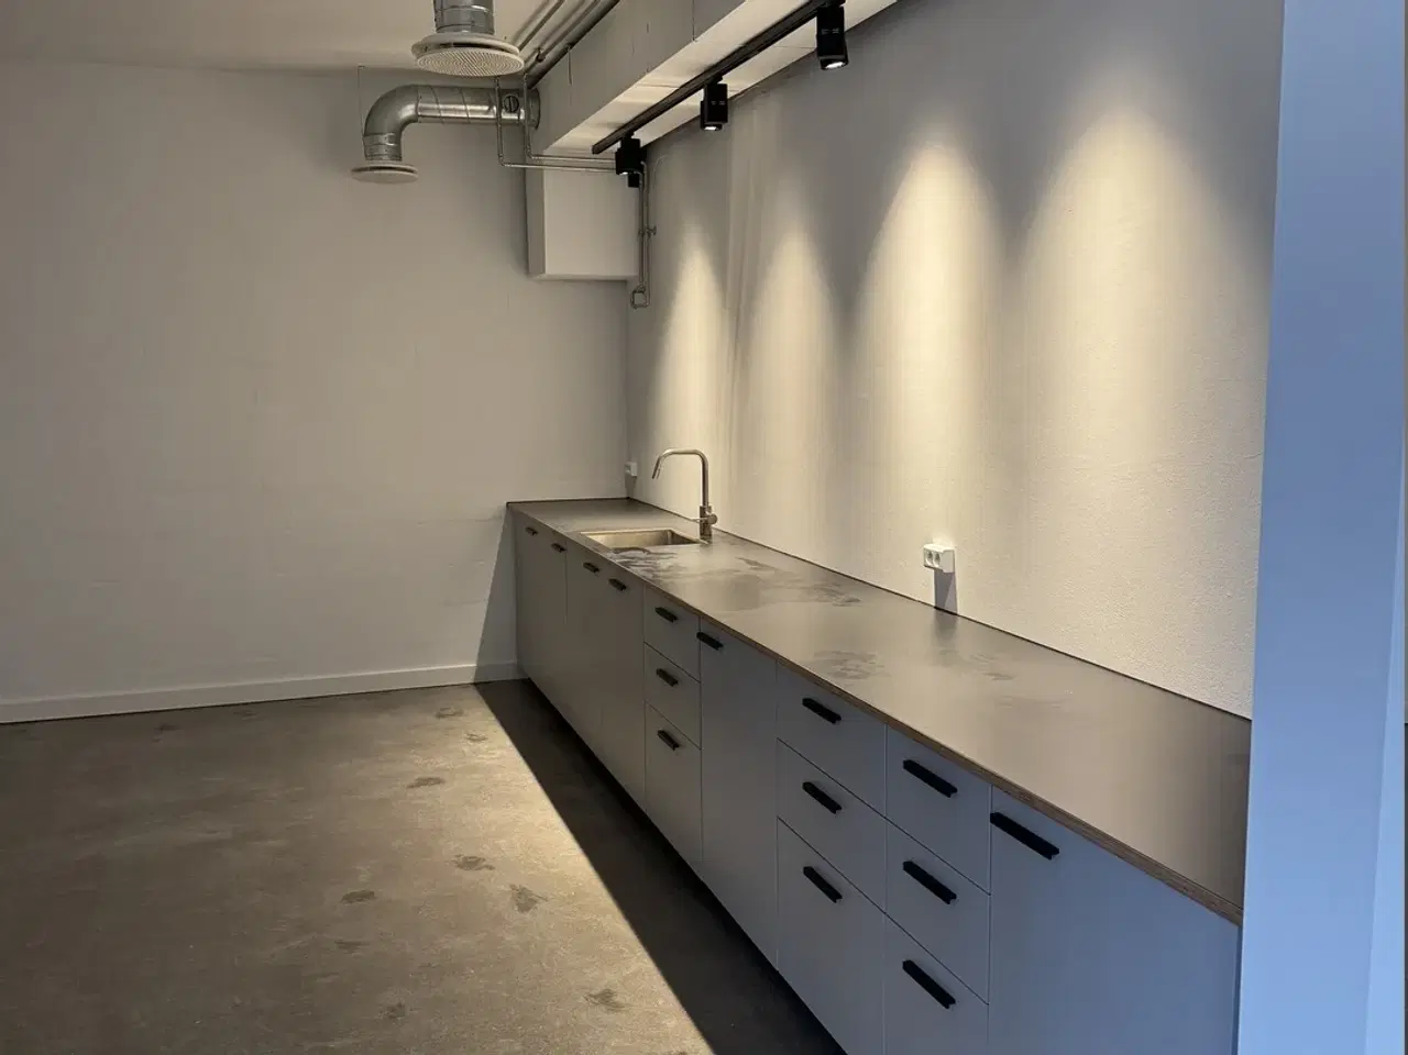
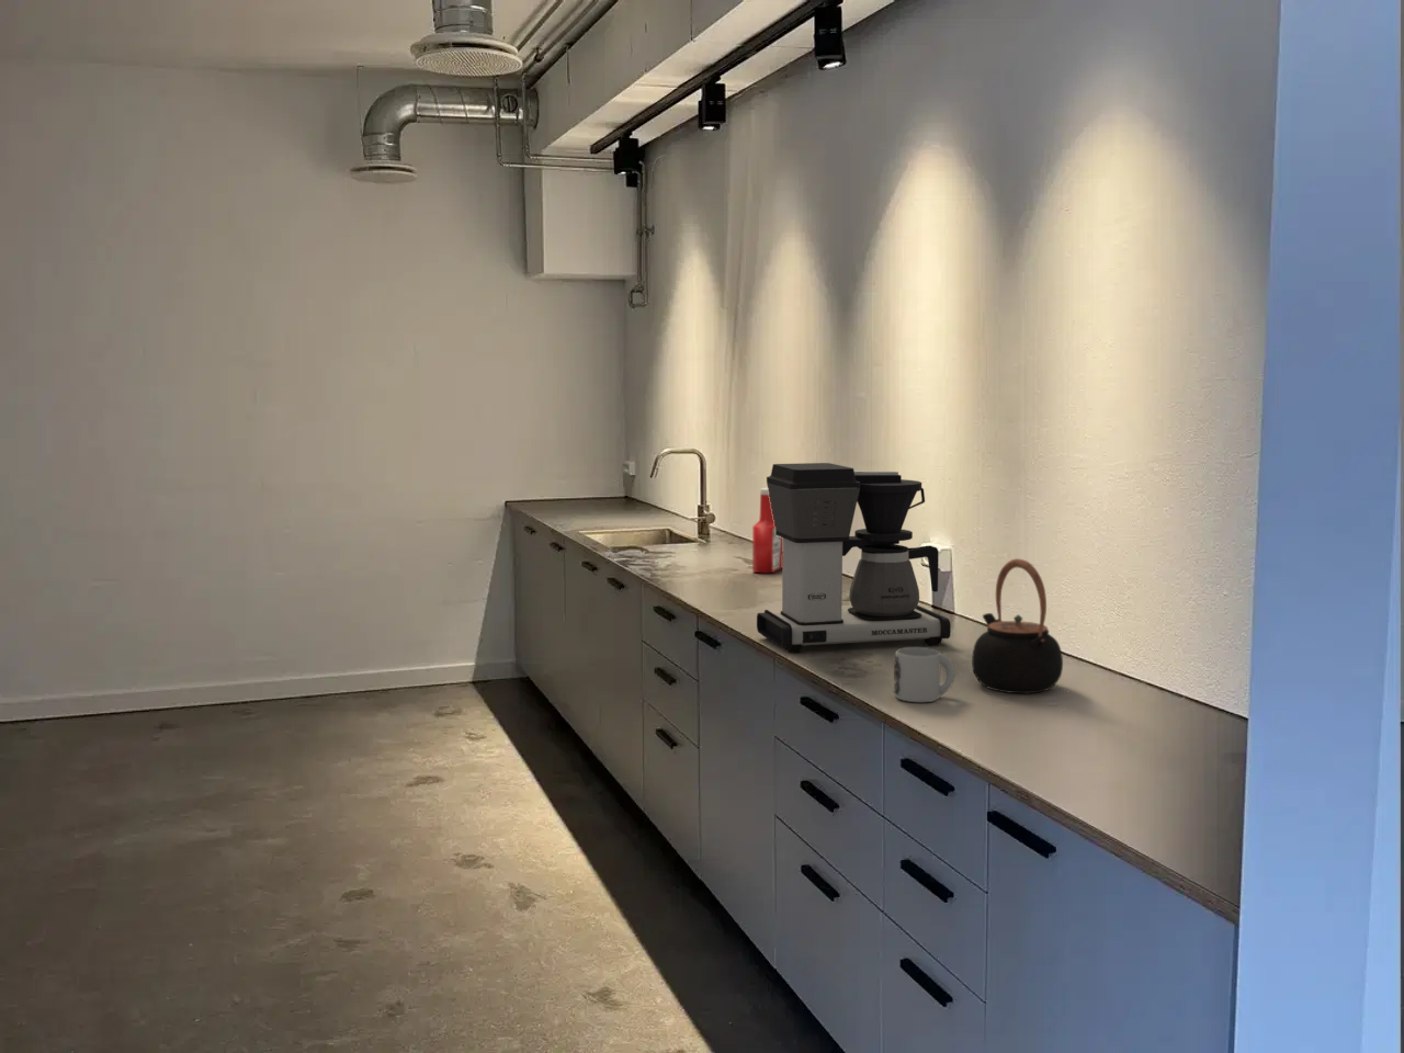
+ soap bottle [752,487,783,575]
+ mug [892,646,955,703]
+ coffee maker [756,461,952,654]
+ teapot [971,557,1064,695]
